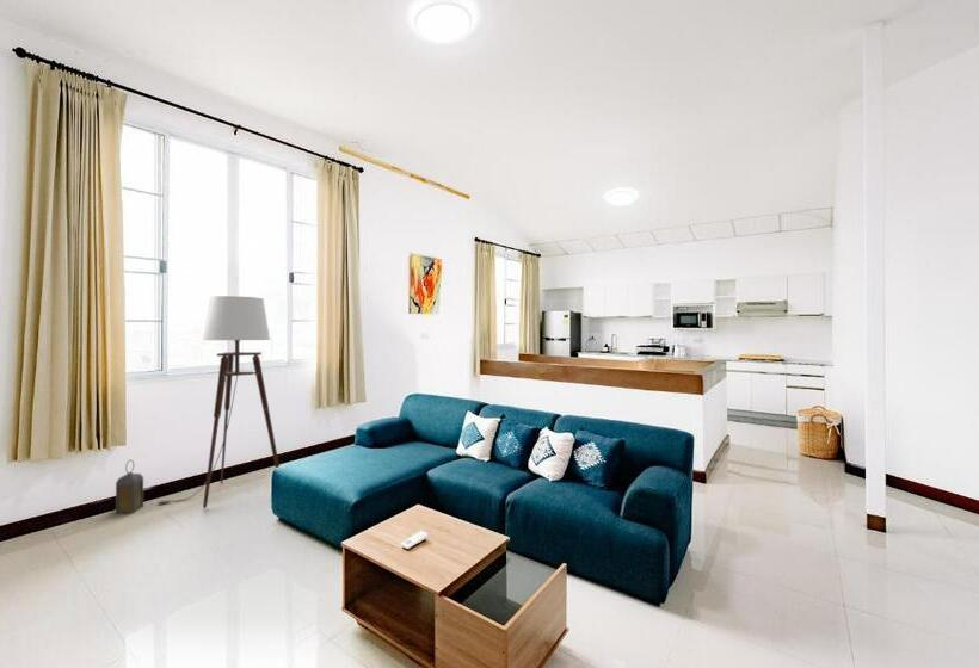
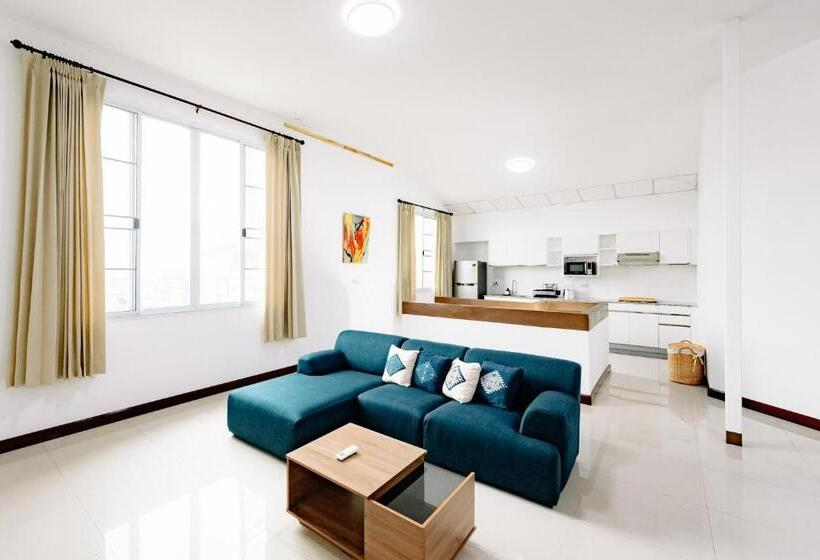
- floor lamp [155,295,281,509]
- lantern [115,459,144,514]
